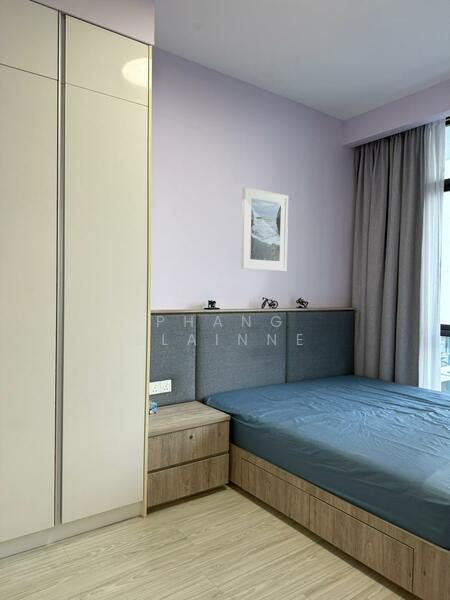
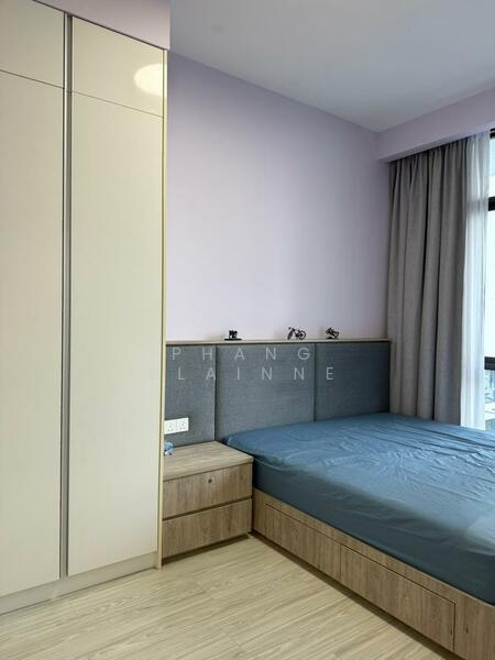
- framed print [240,186,289,272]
